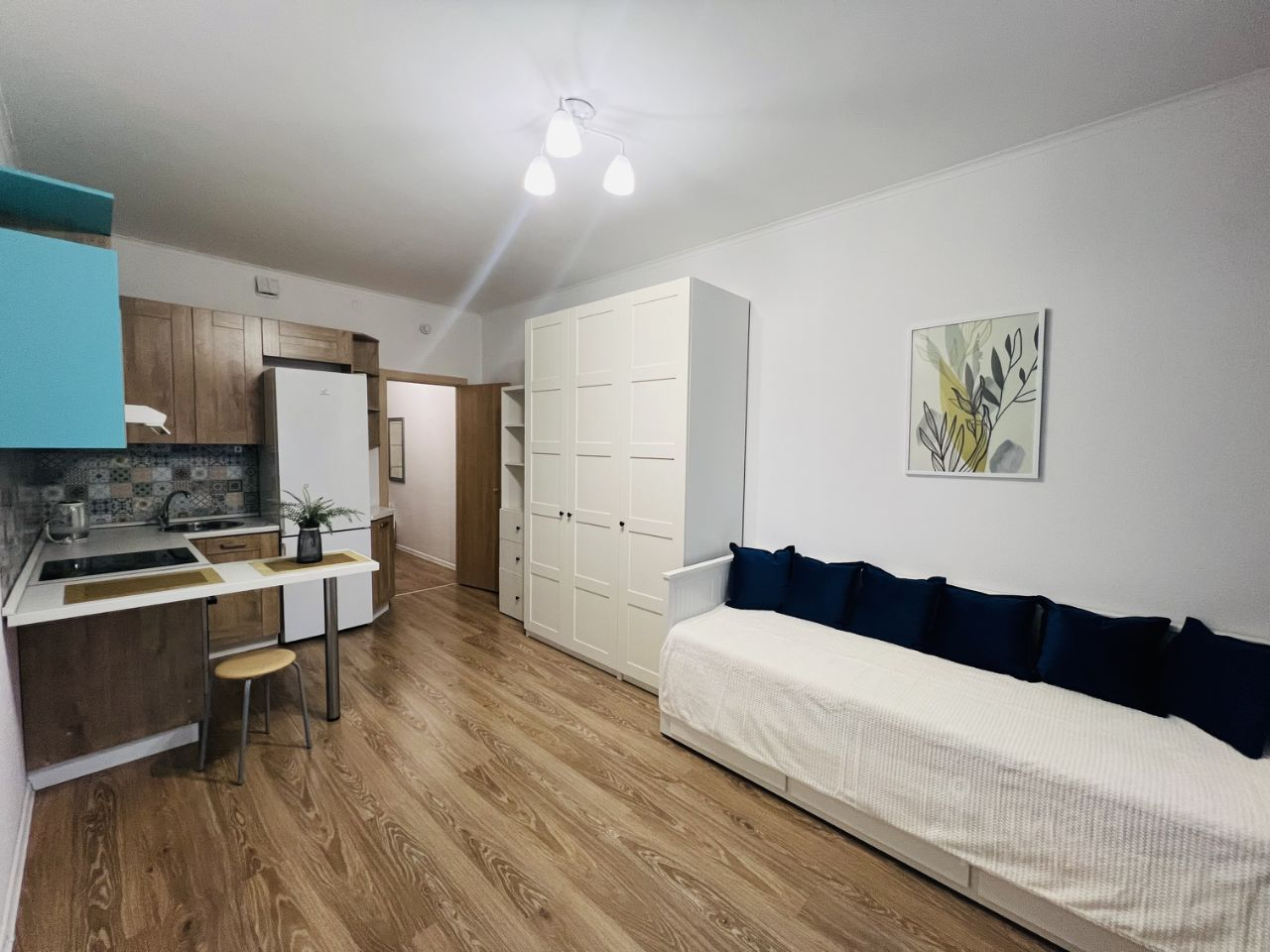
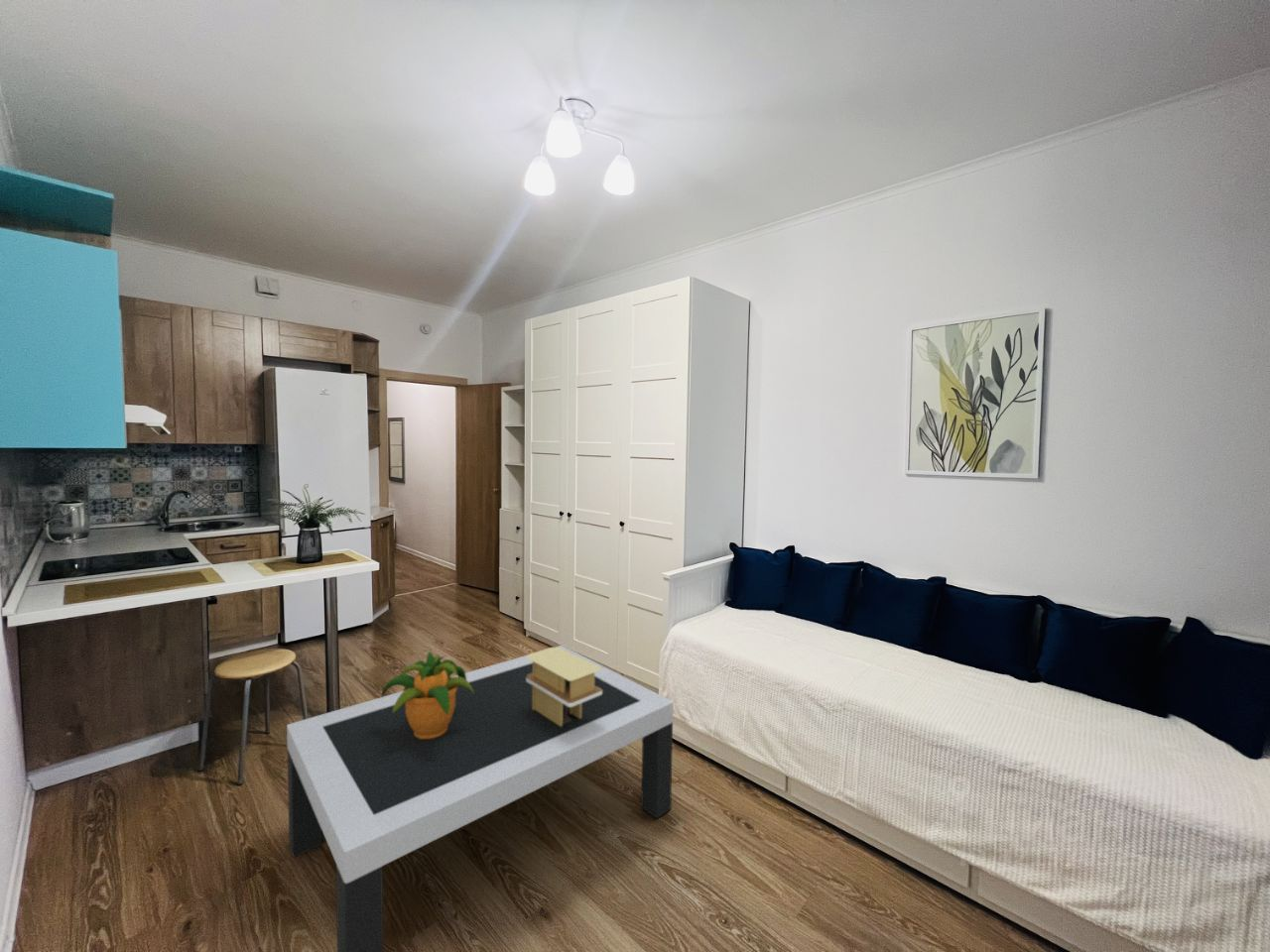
+ coffee table [286,645,675,952]
+ potted plant [381,652,474,739]
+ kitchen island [526,647,602,727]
